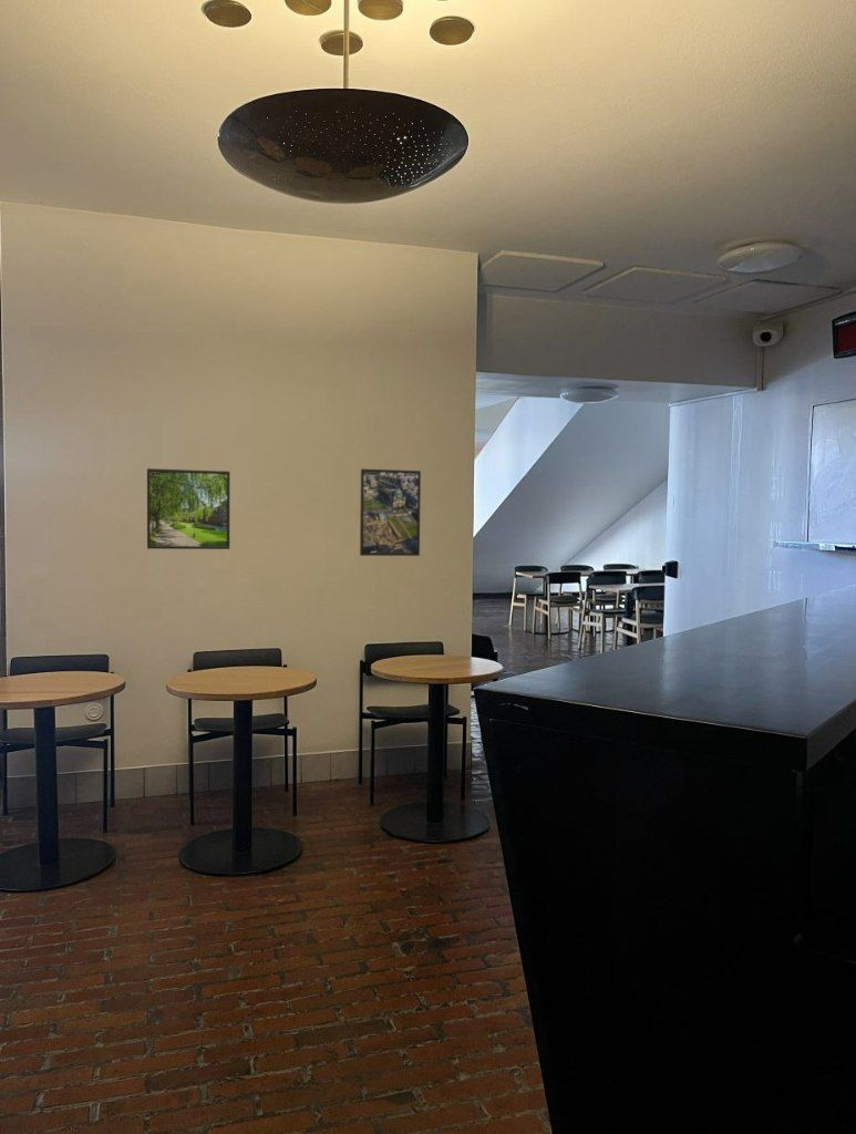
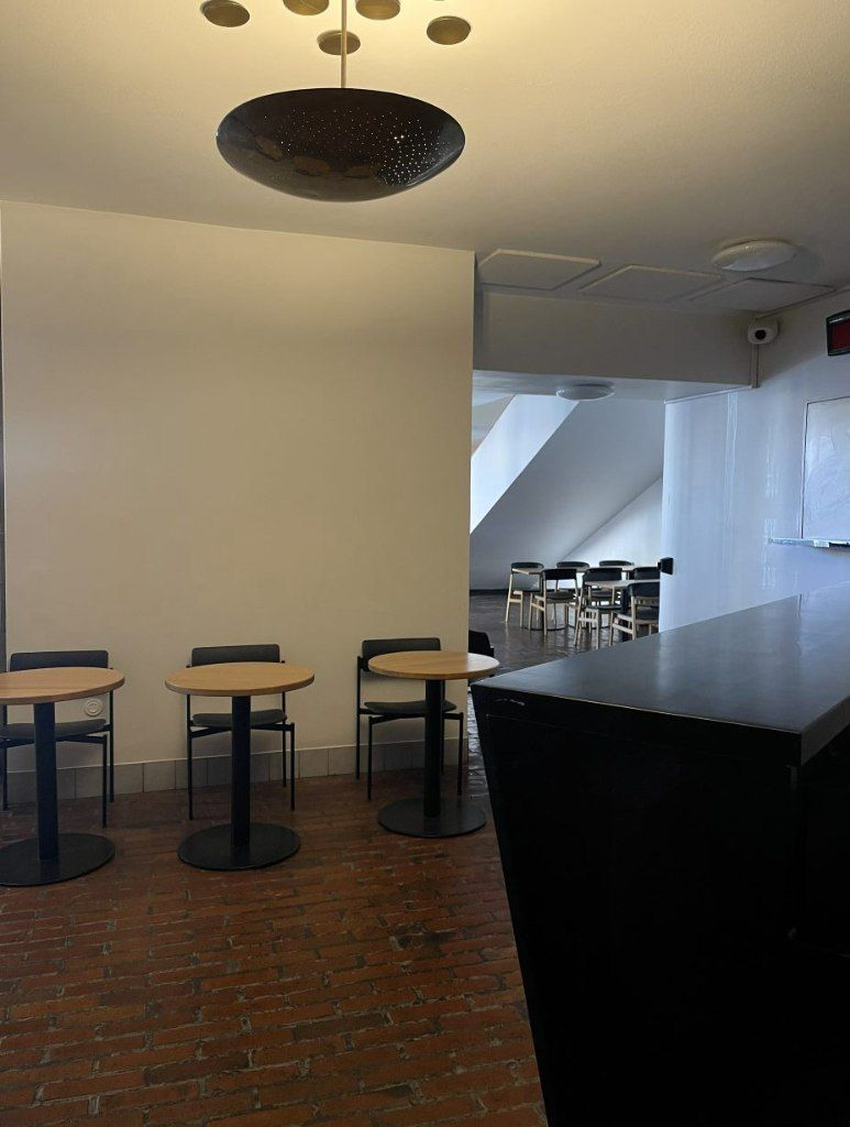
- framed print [146,467,231,550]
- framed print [359,467,422,557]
